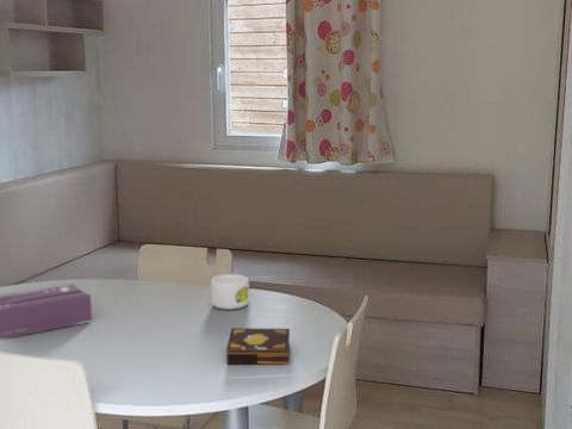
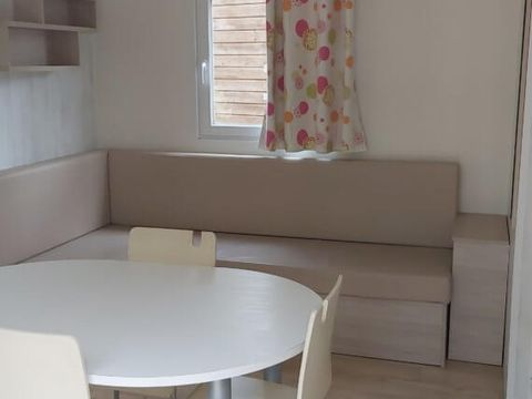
- book [225,328,291,366]
- tissue box [0,281,93,341]
- mug [210,273,250,311]
